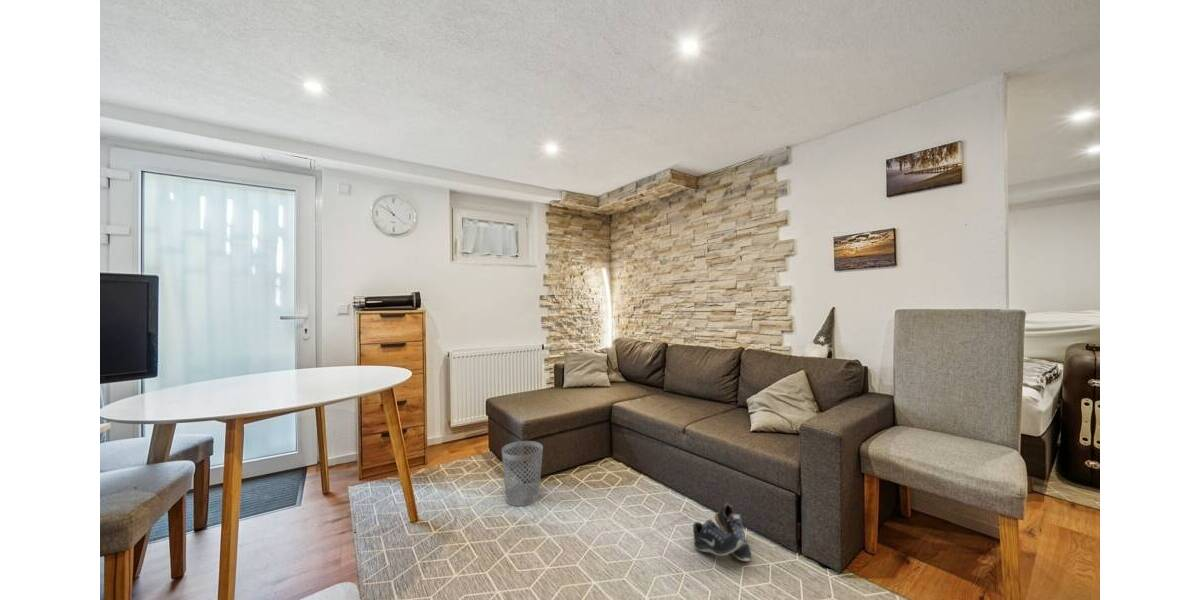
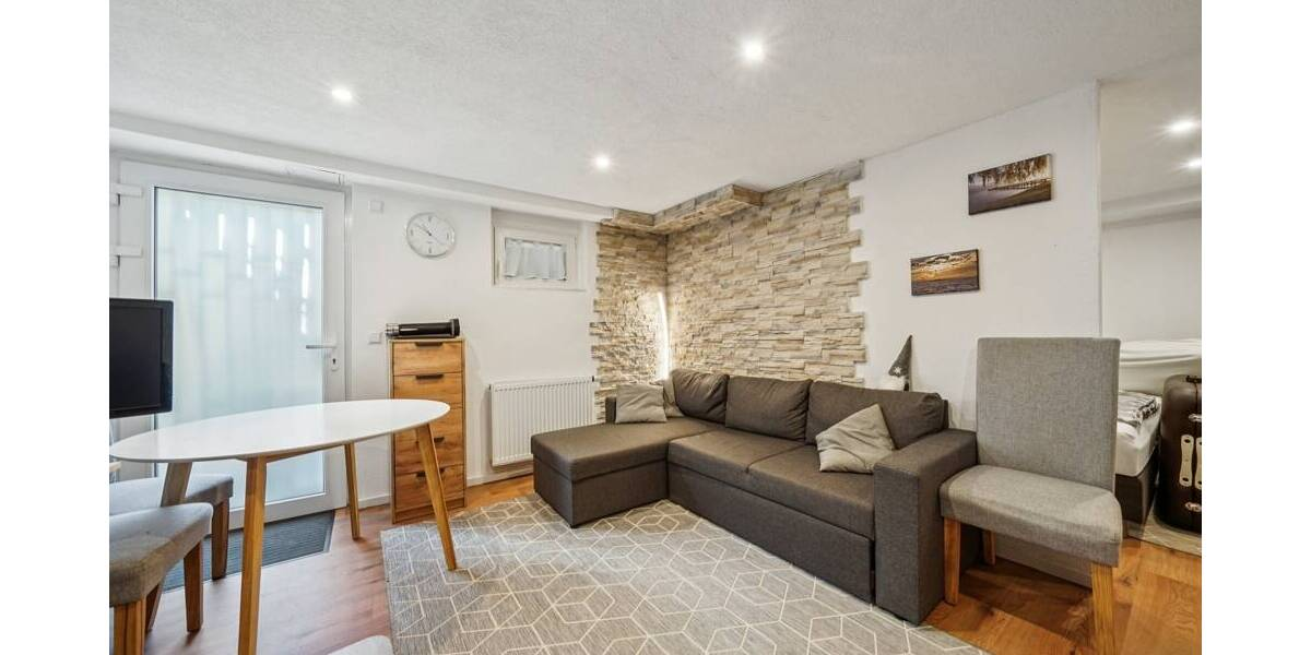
- shoe [692,502,752,562]
- wastebasket [501,440,544,507]
